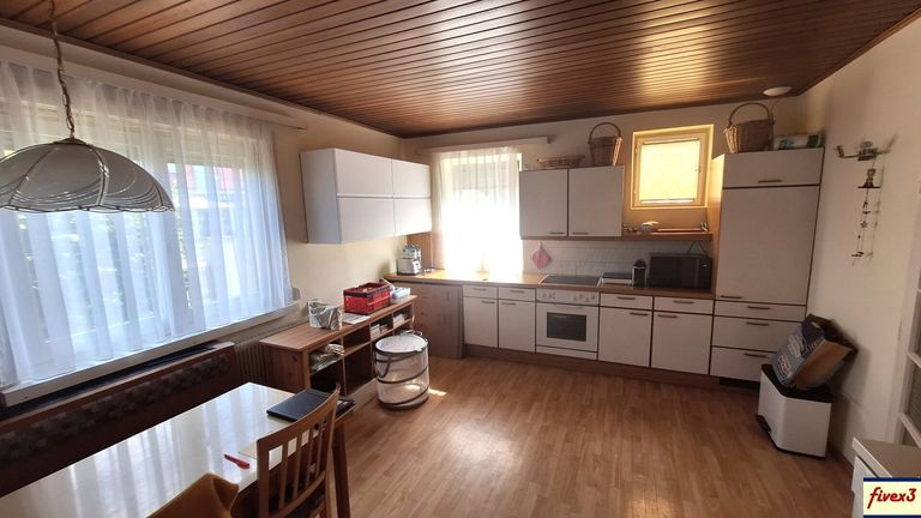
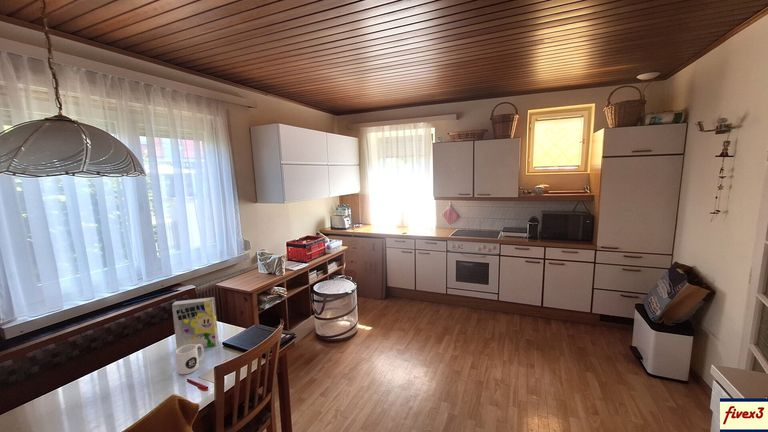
+ mug [175,344,205,375]
+ cereal box [171,296,219,350]
